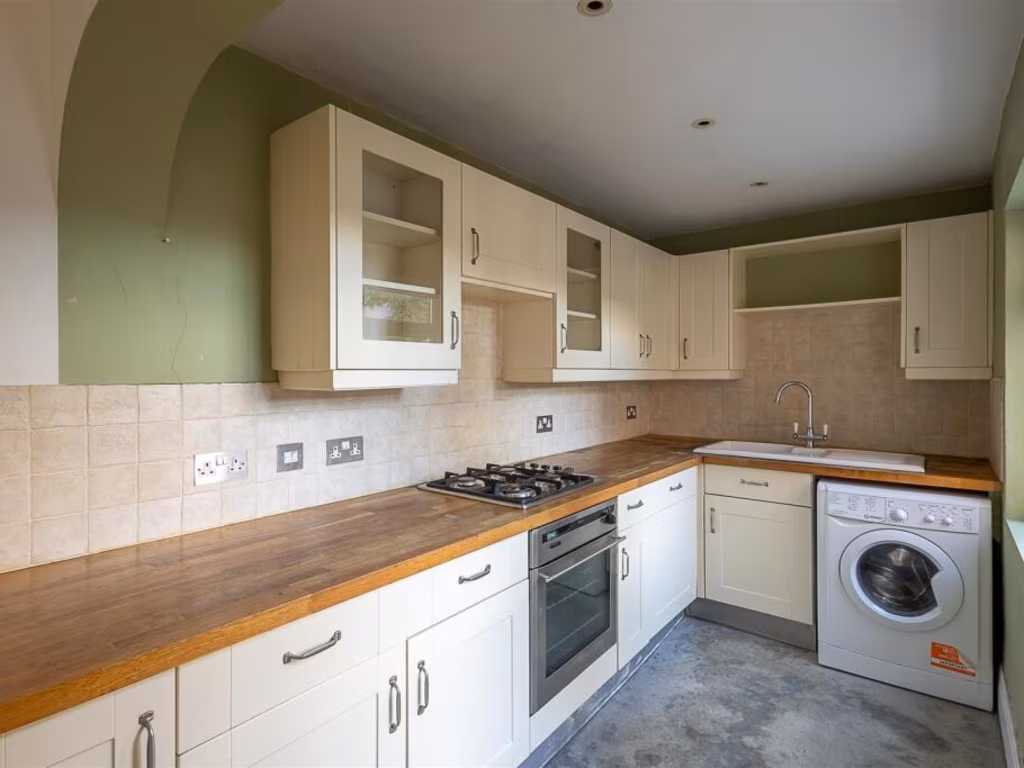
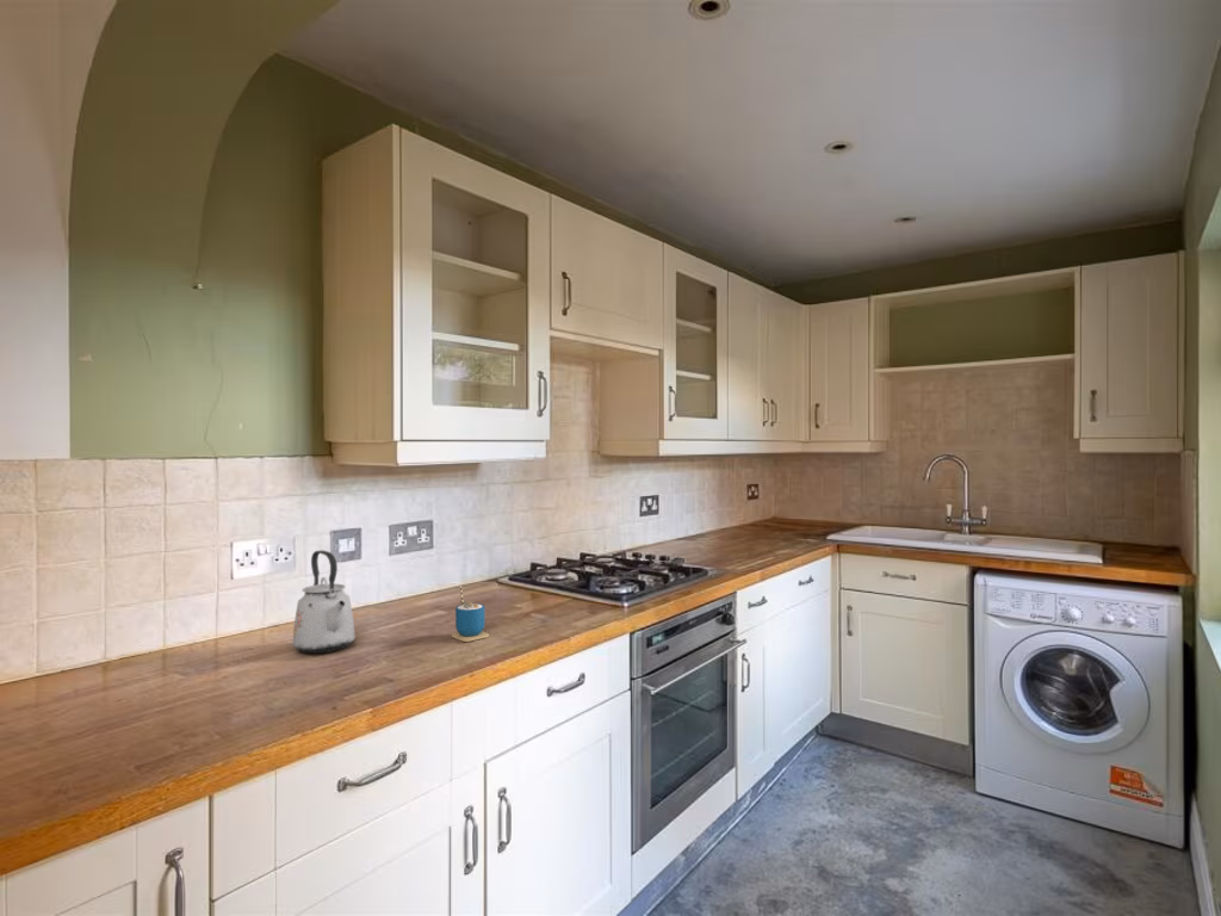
+ cup [451,584,490,643]
+ kettle [291,549,357,655]
